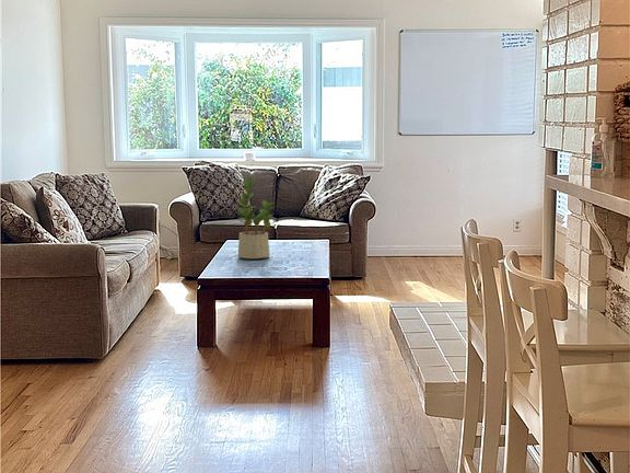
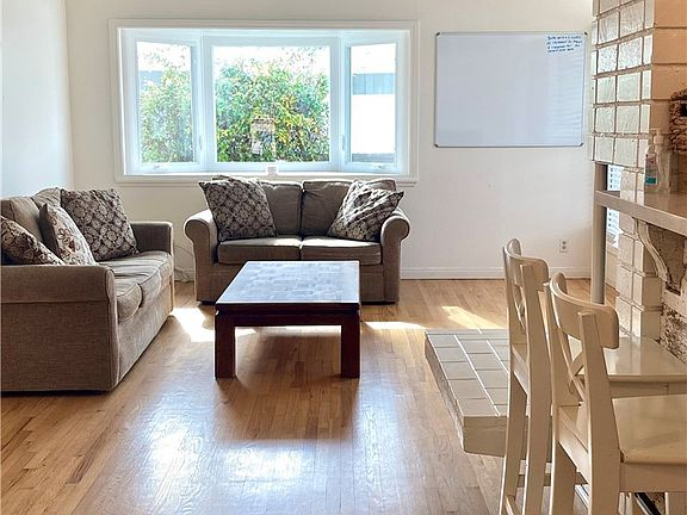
- potted plant [237,176,281,259]
